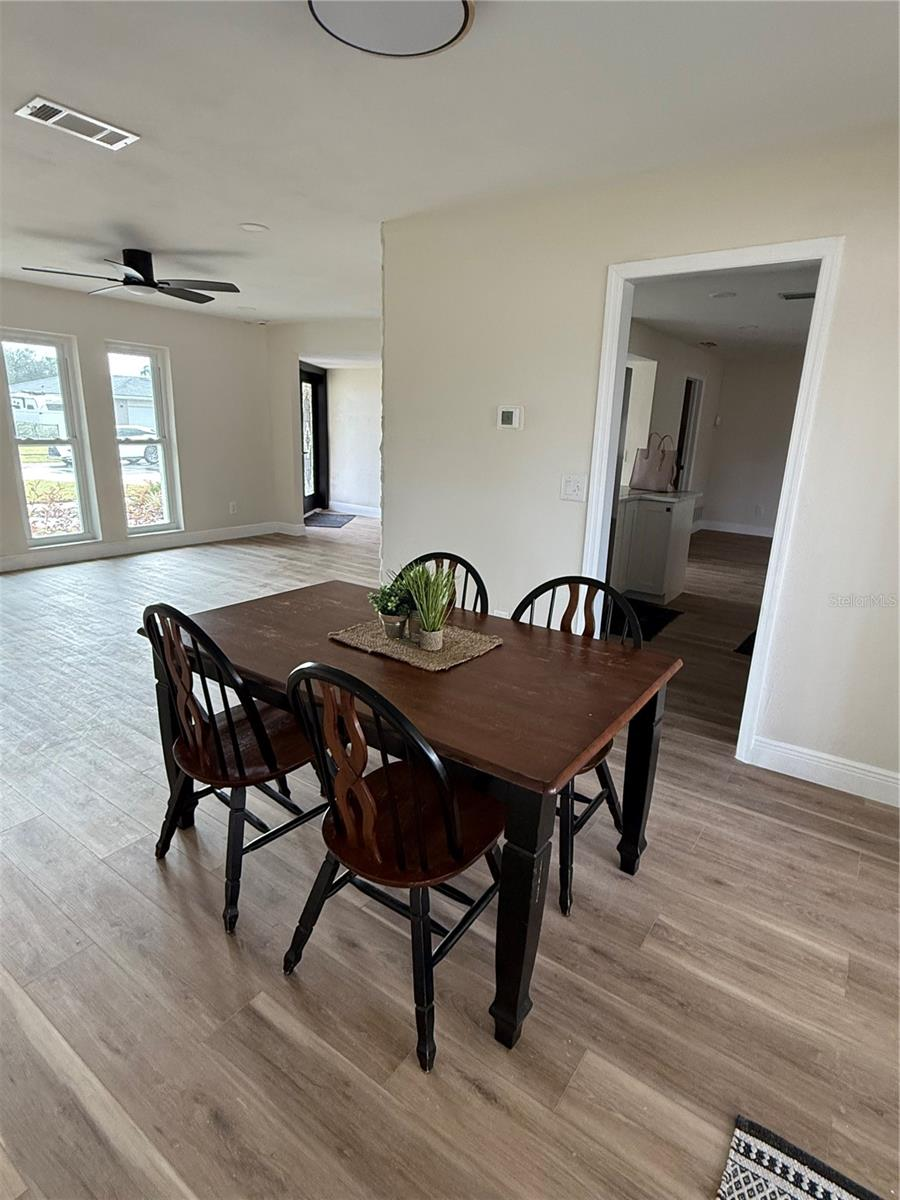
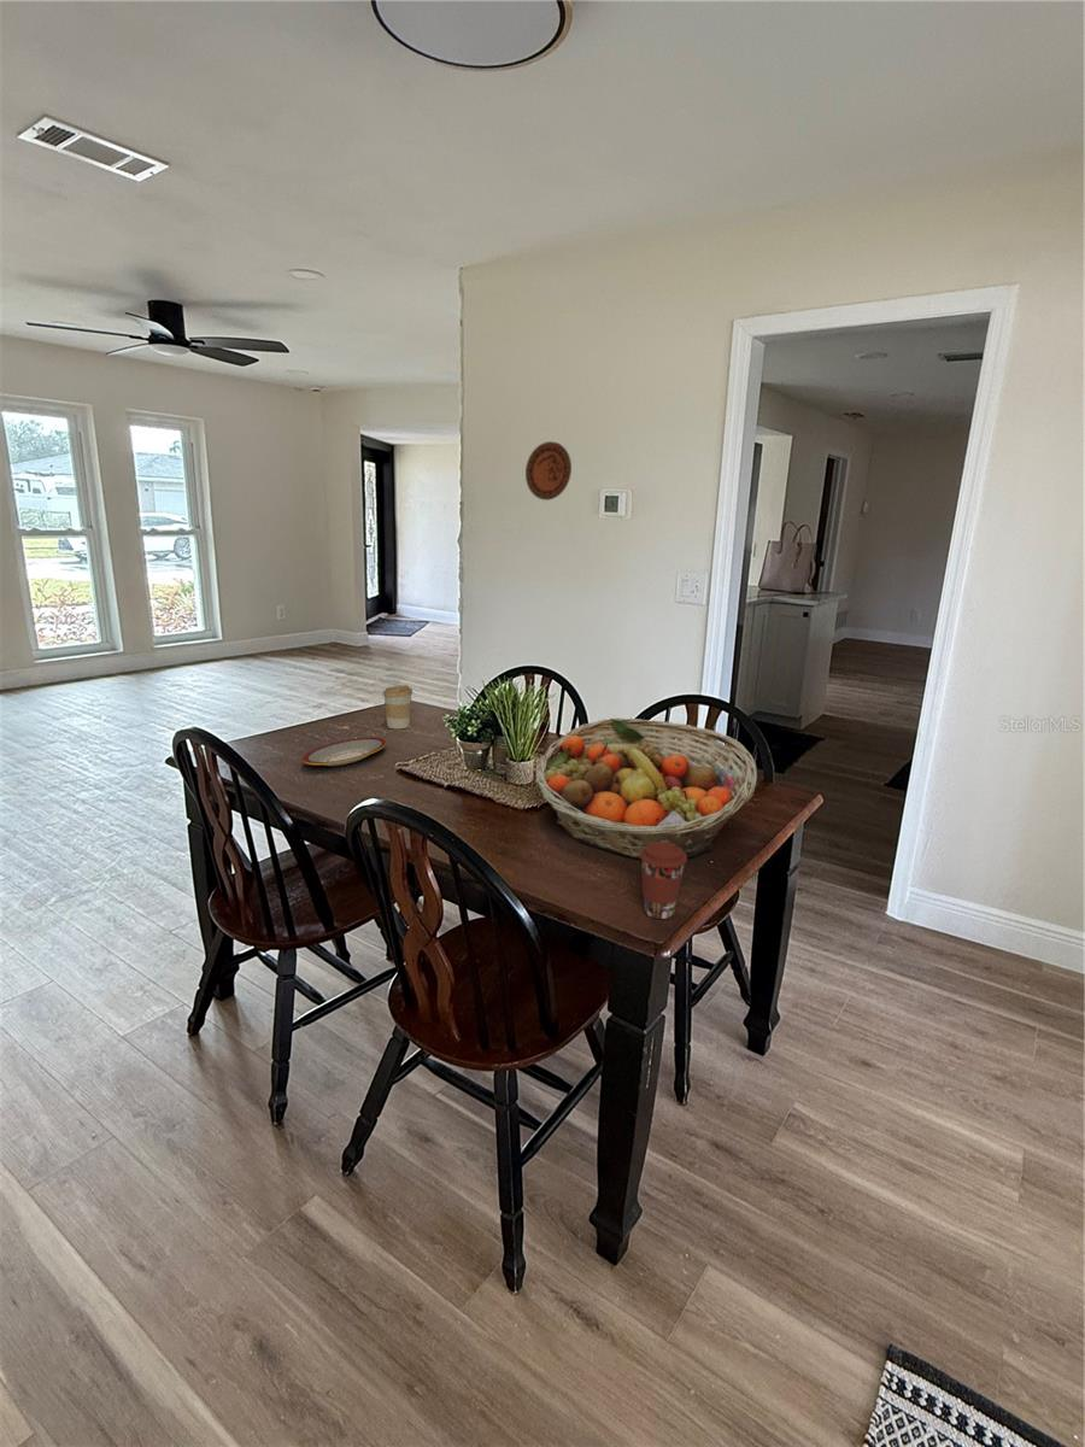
+ fruit basket [534,717,758,860]
+ plate [301,737,387,767]
+ coffee cup [639,843,688,920]
+ coffee cup [382,684,414,730]
+ decorative plate [524,440,573,502]
